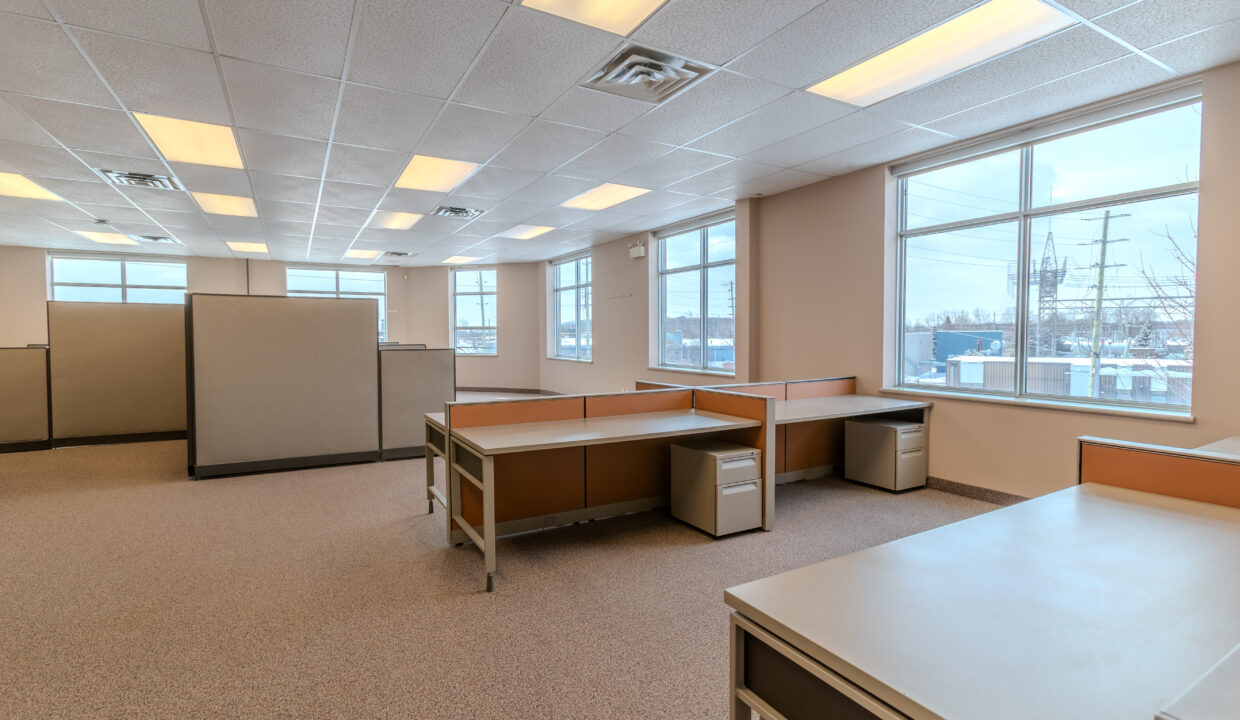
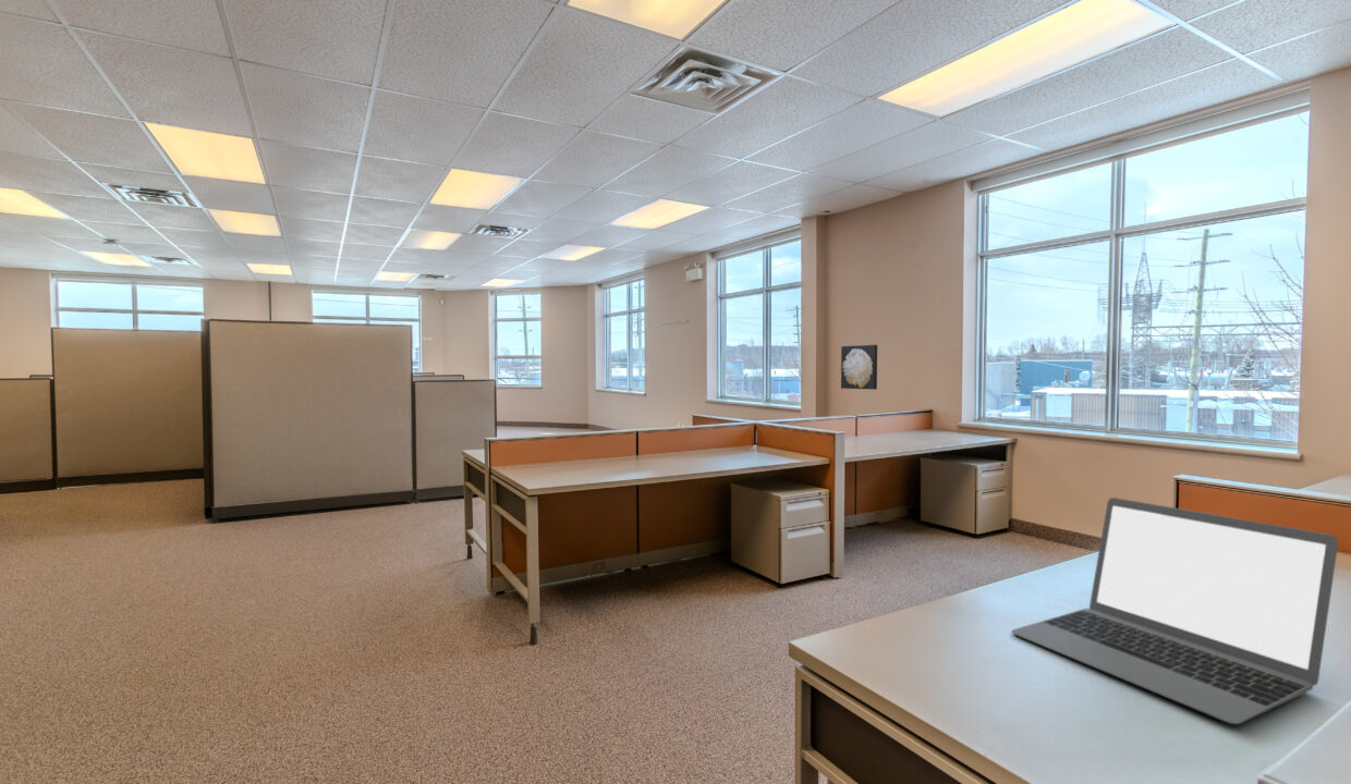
+ wall art [840,344,878,391]
+ laptop [1011,497,1339,725]
